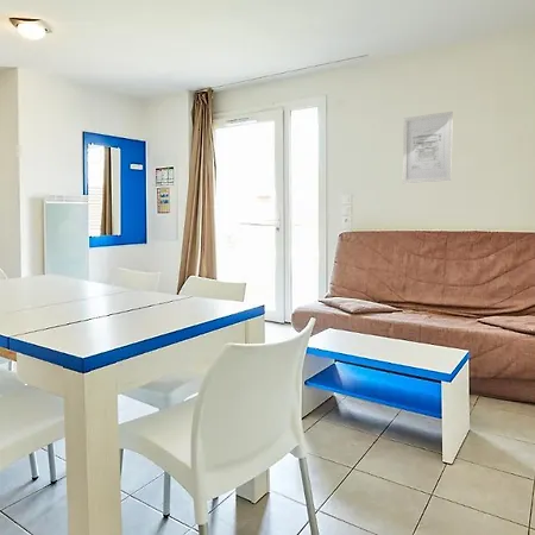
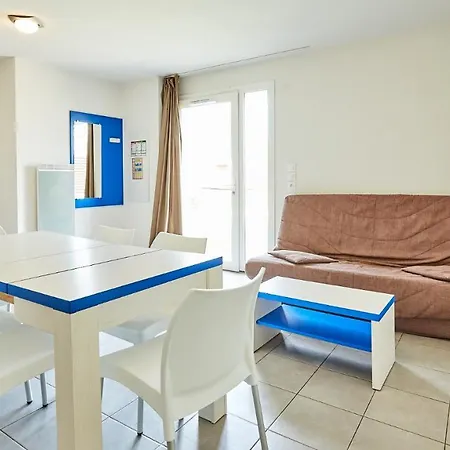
- wall art [402,111,454,184]
